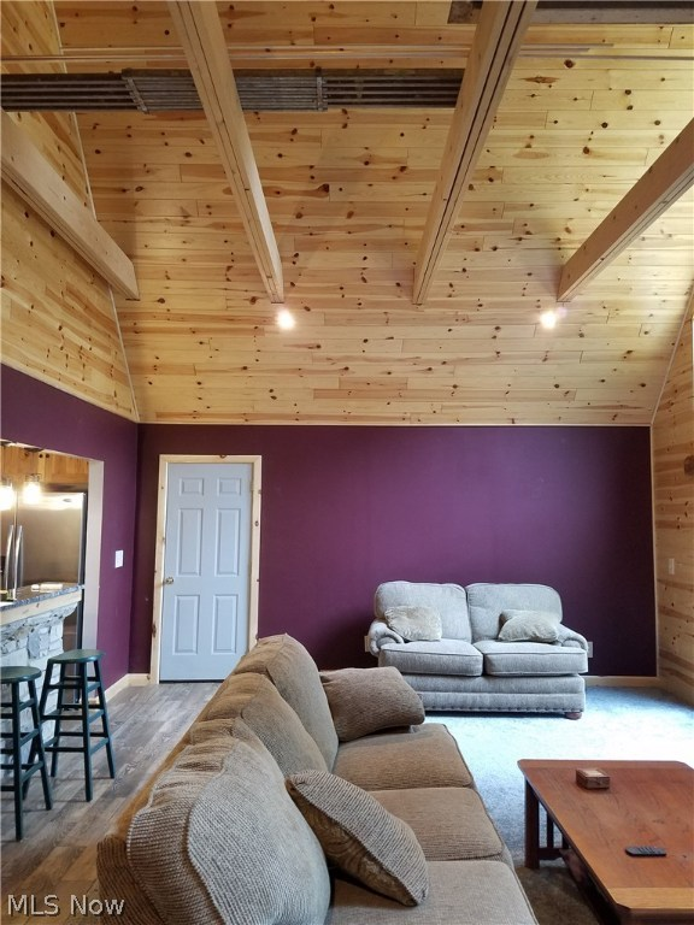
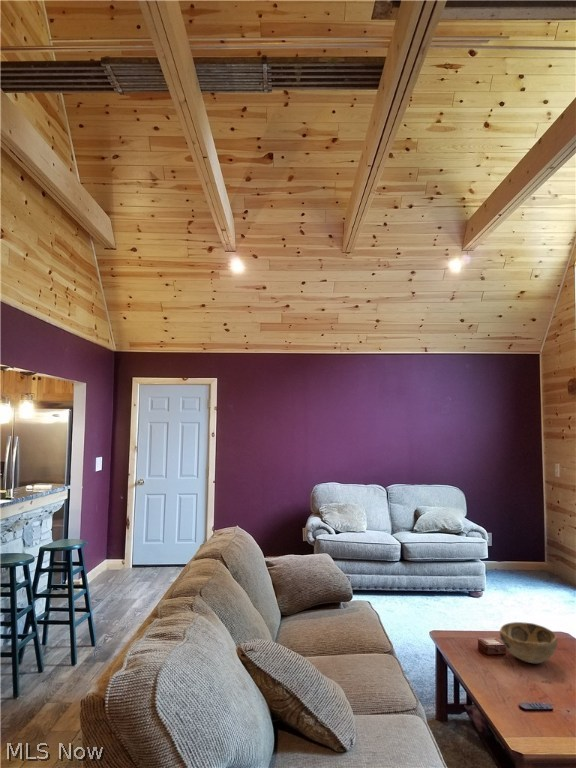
+ decorative bowl [499,621,558,664]
